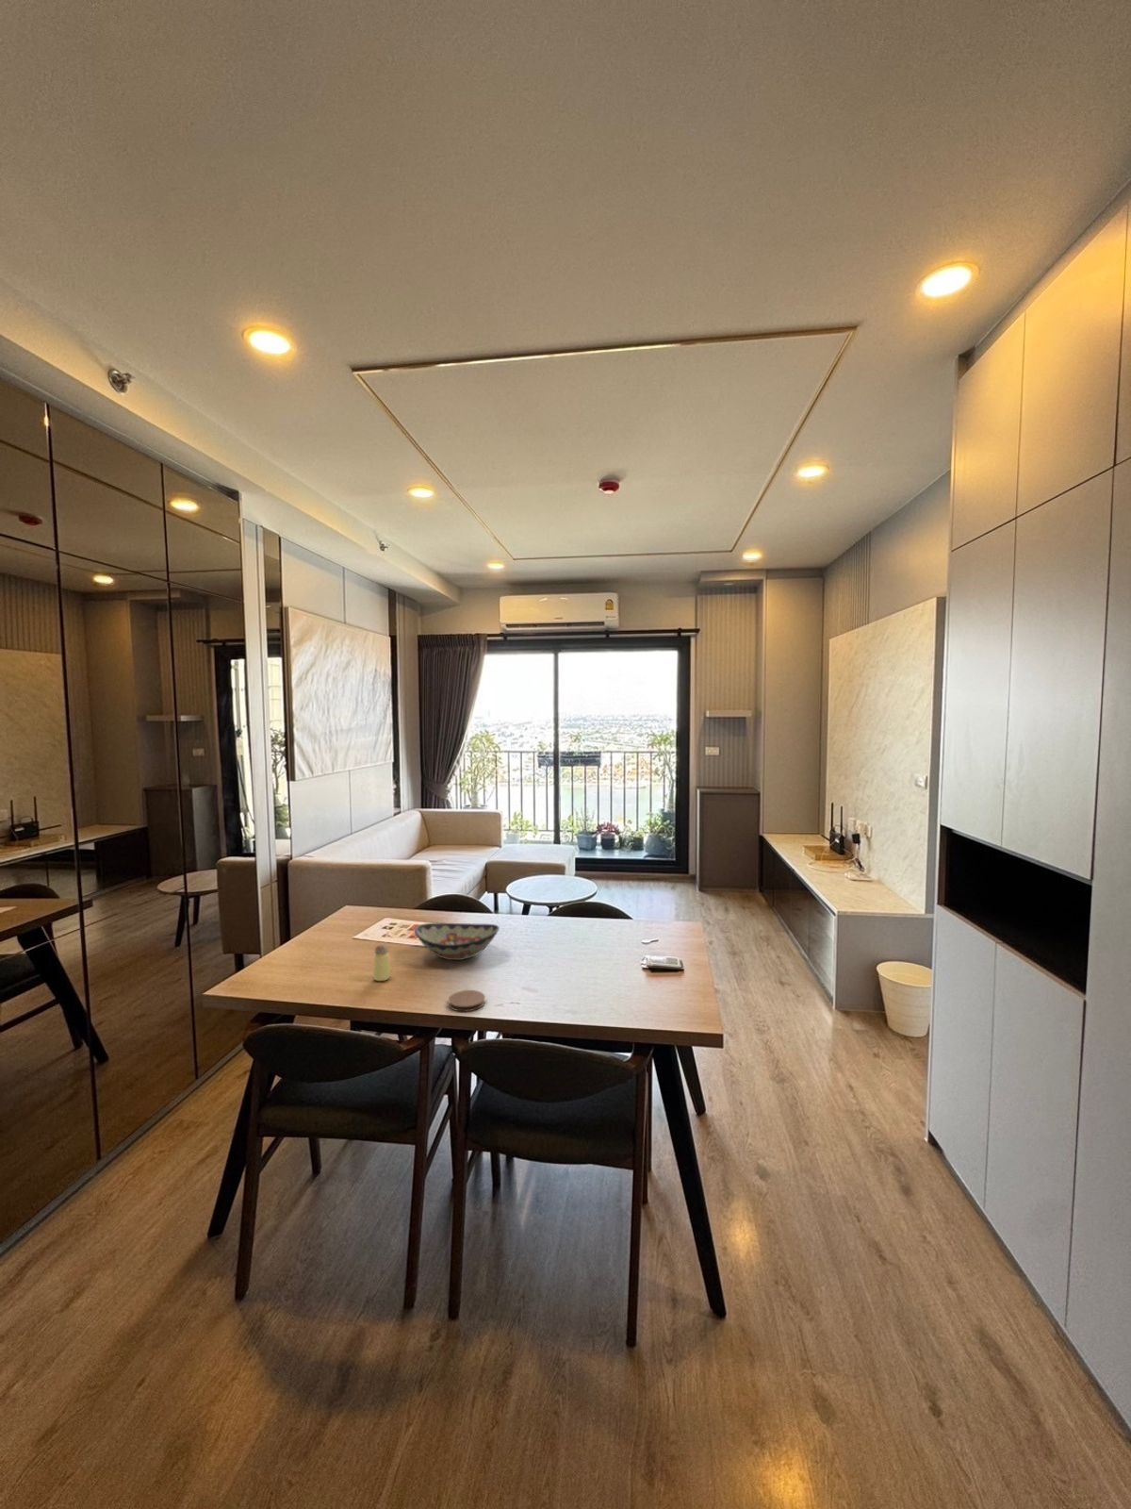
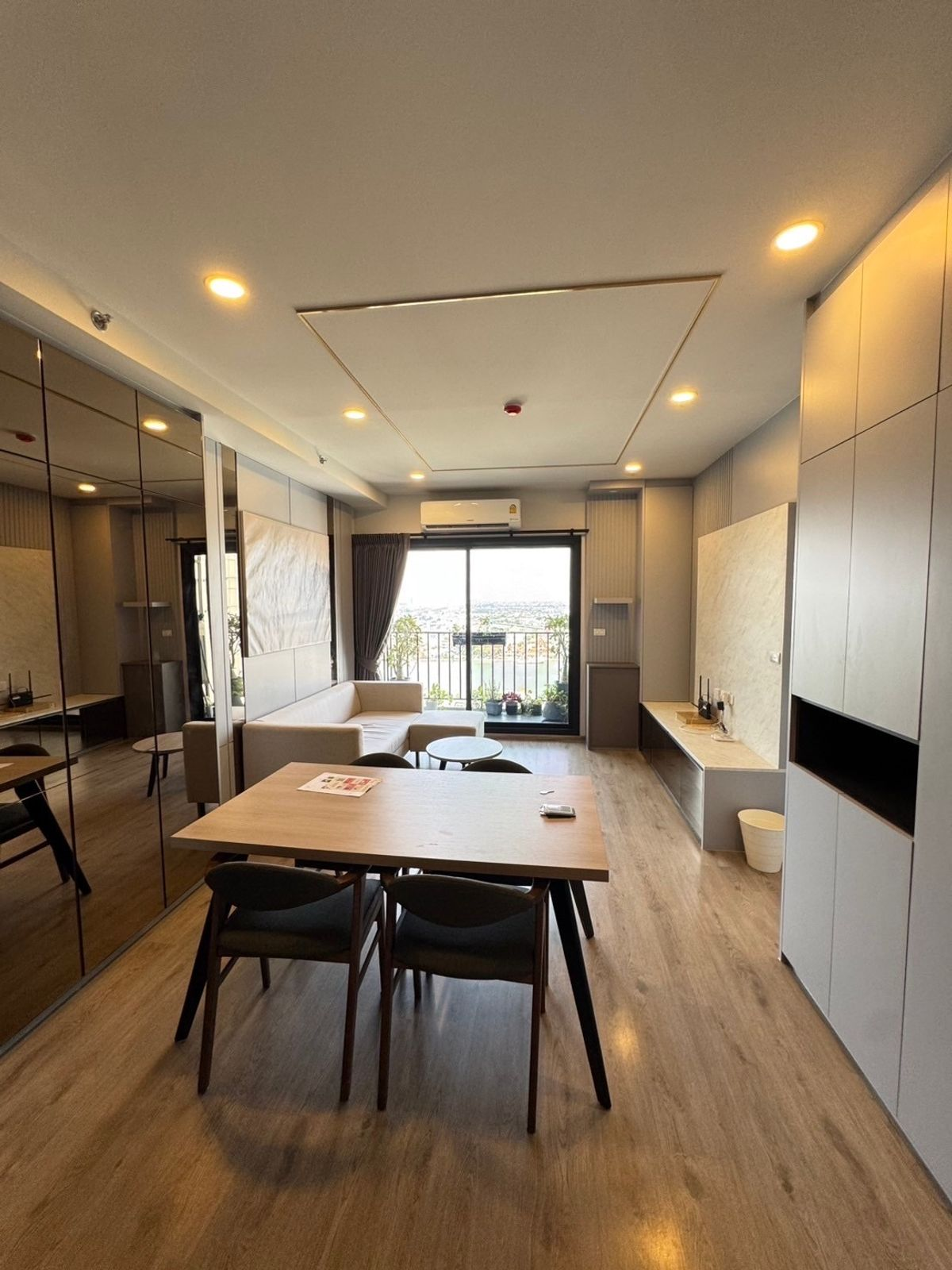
- coaster [448,990,486,1012]
- decorative bowl [413,922,500,961]
- saltshaker [372,945,392,981]
